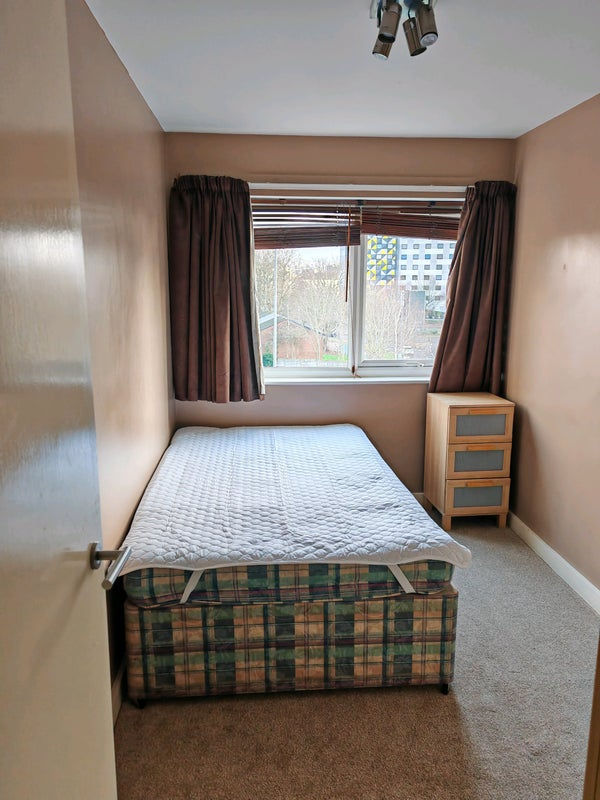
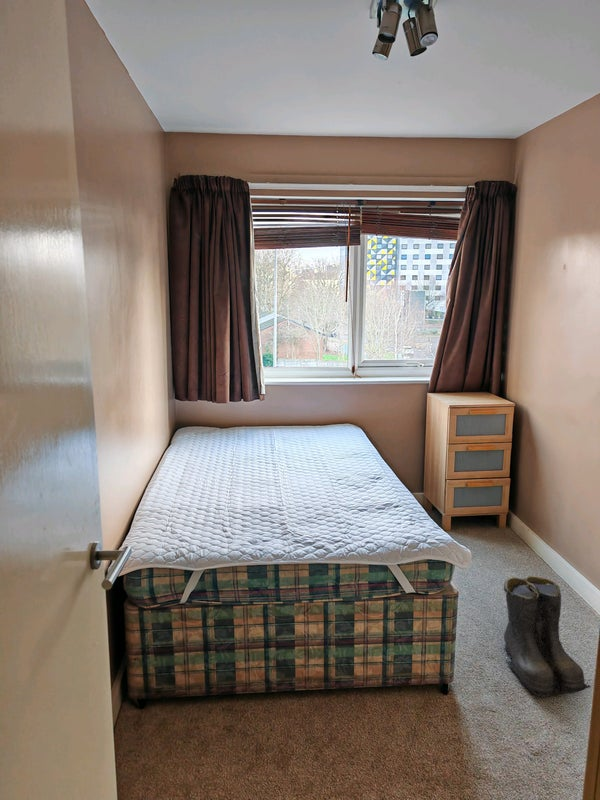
+ boots [503,575,592,698]
